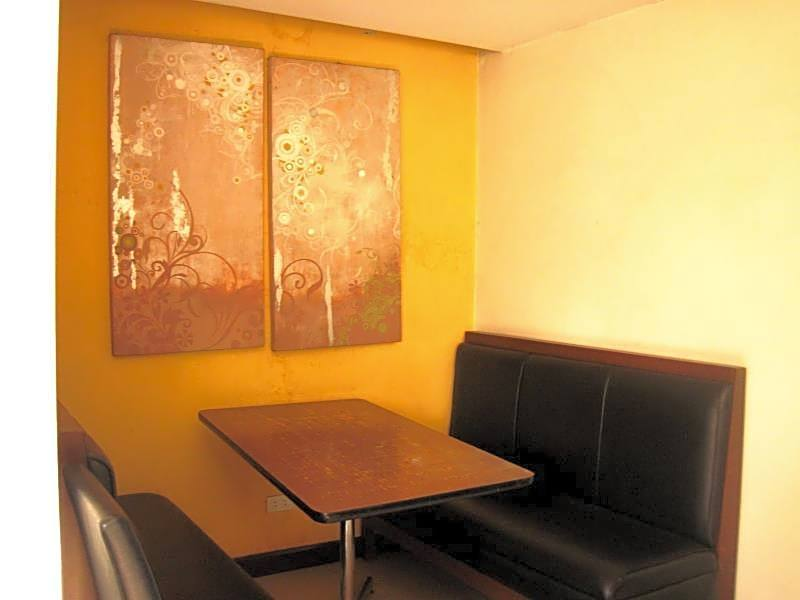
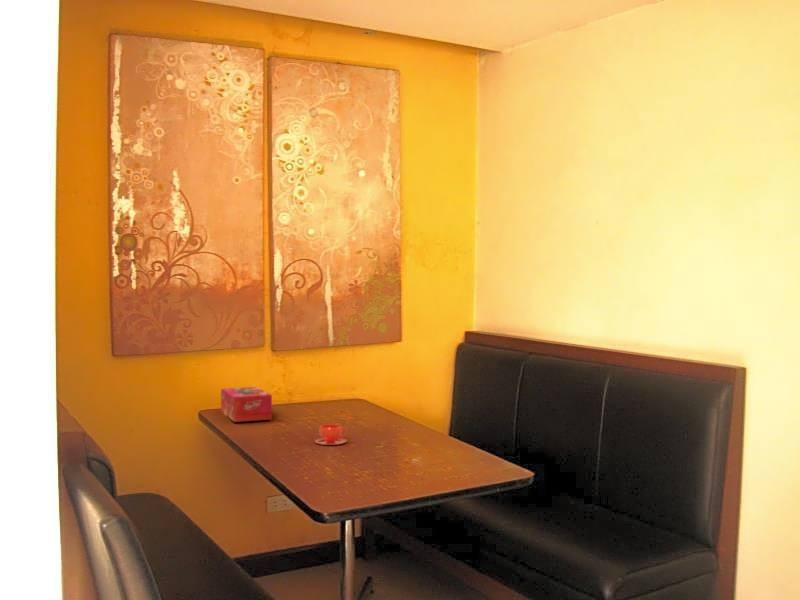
+ teacup [314,423,348,446]
+ tissue box [220,386,273,423]
